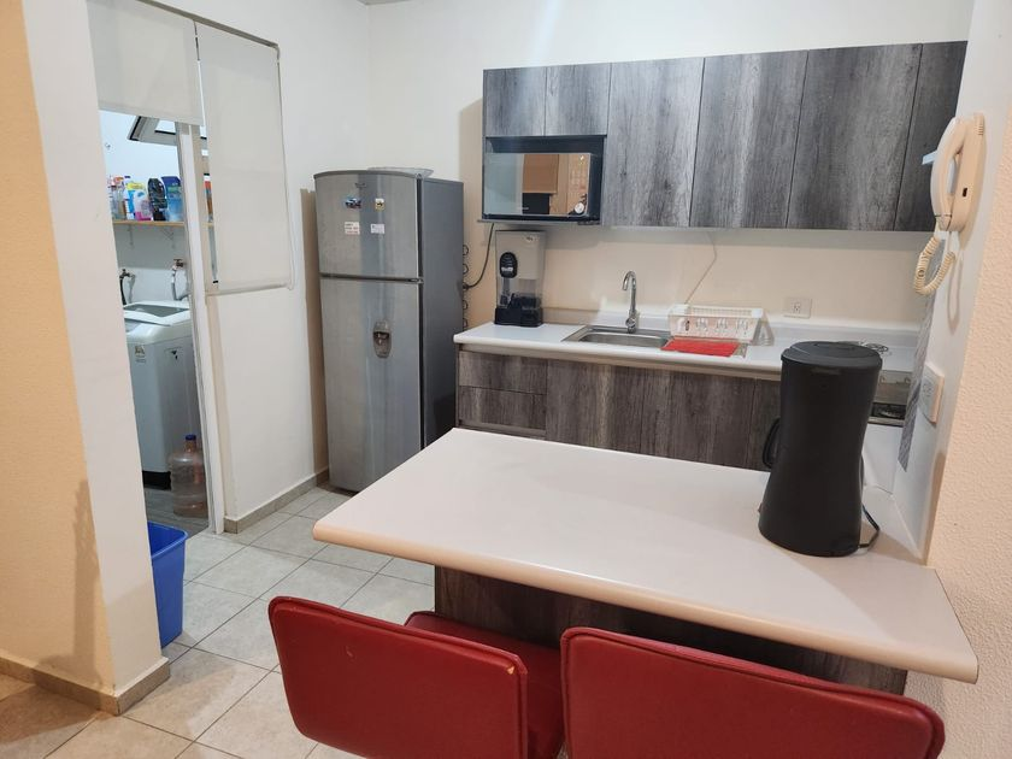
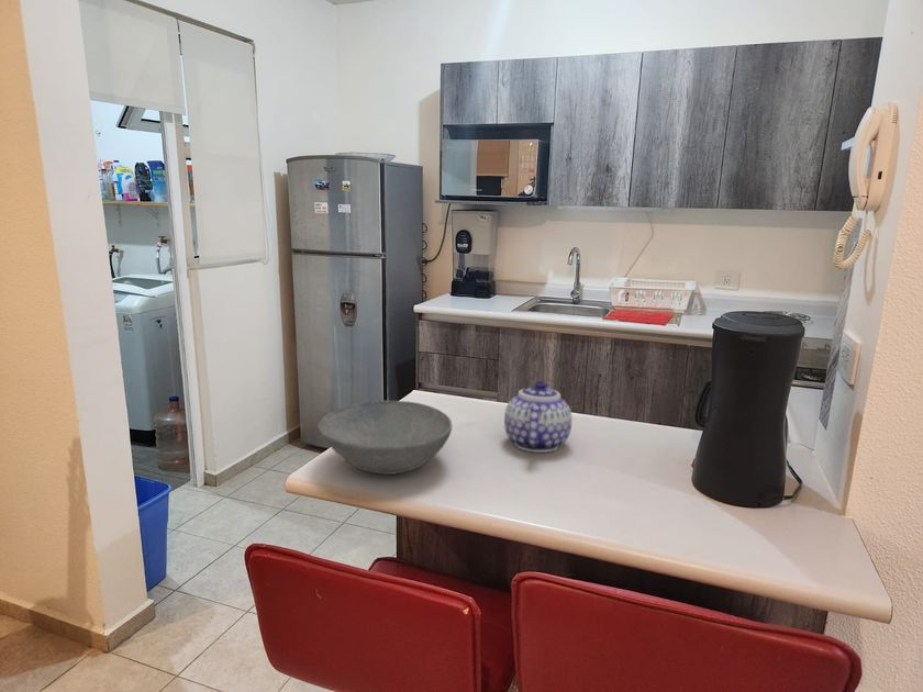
+ teapot [503,380,572,454]
+ bowl [316,400,453,476]
